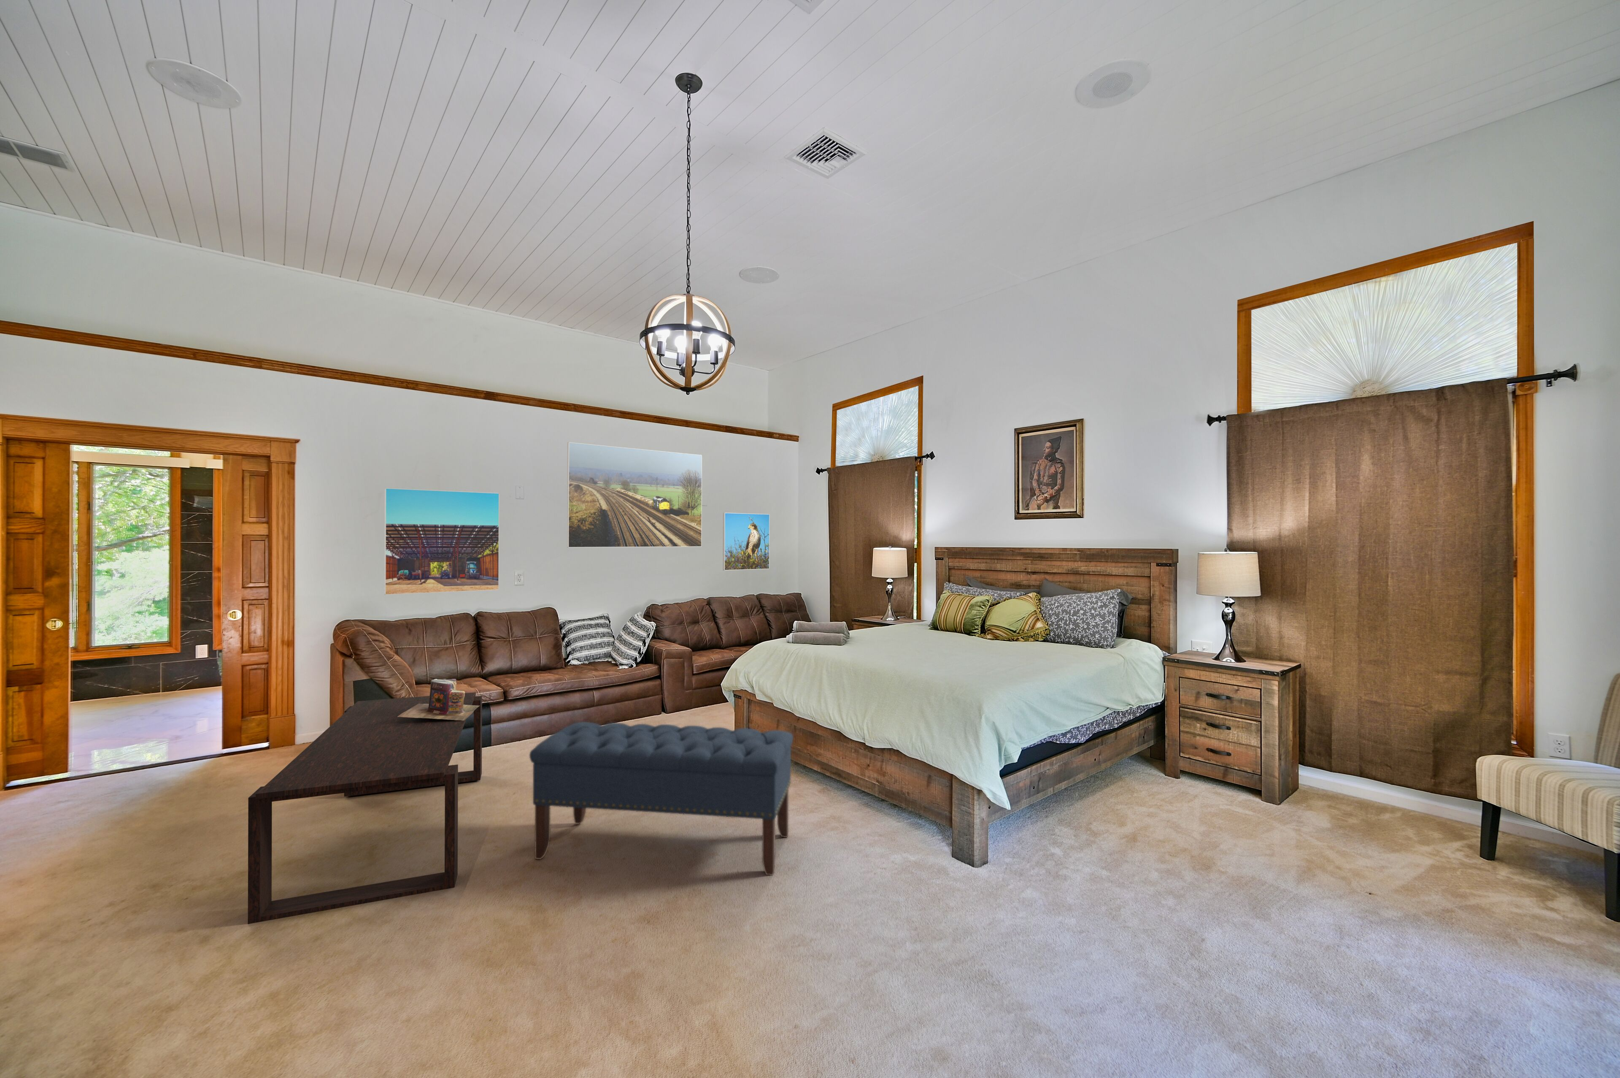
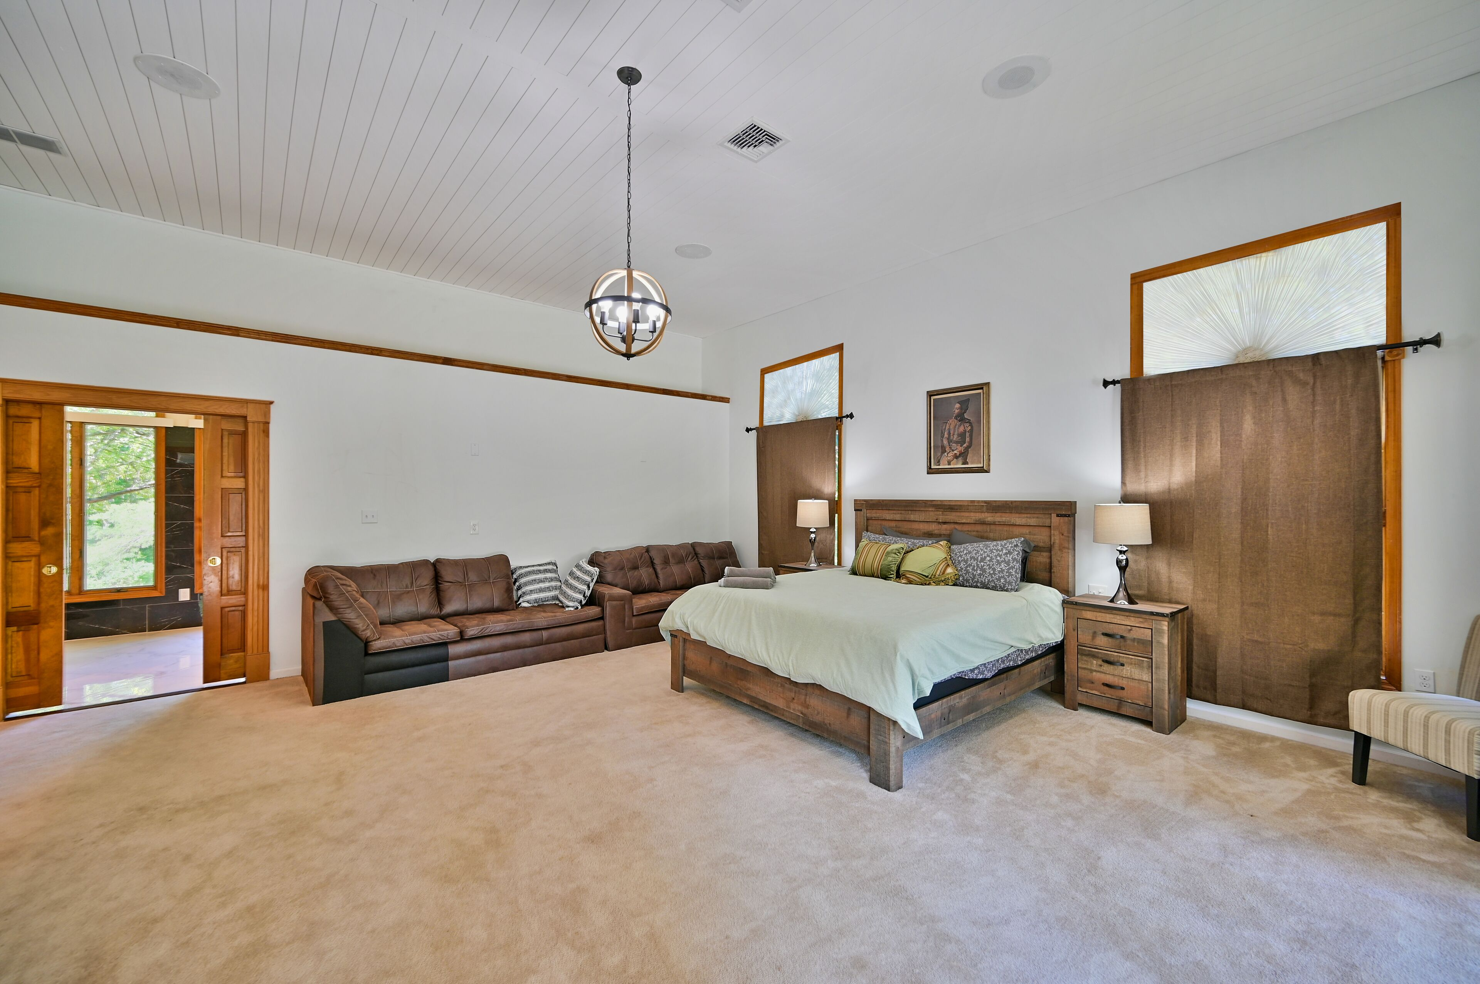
- bench [529,722,794,876]
- books [397,679,479,721]
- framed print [384,487,500,596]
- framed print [566,442,702,547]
- coffee table [248,692,482,924]
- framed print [723,513,770,570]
